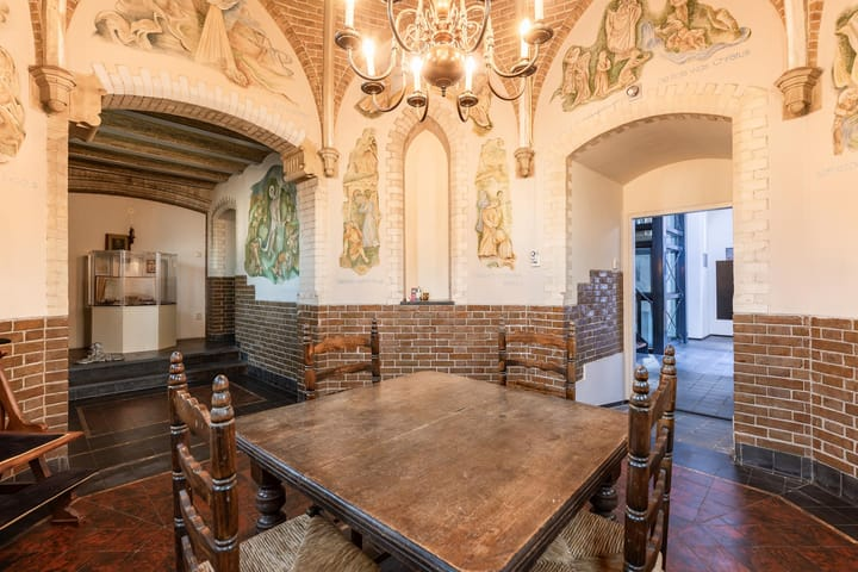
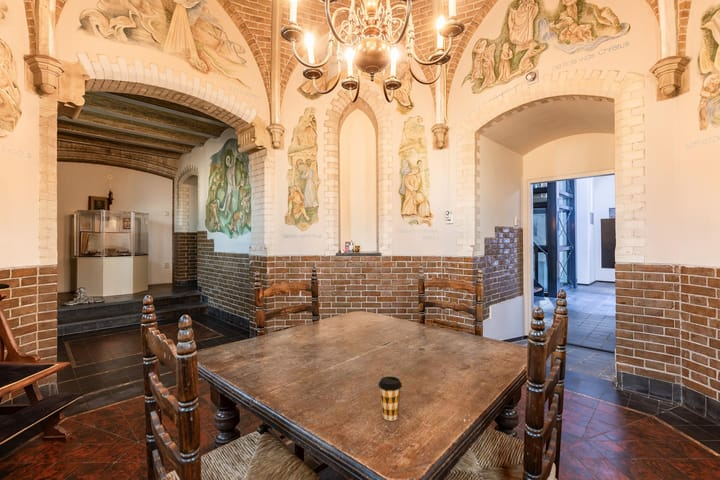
+ coffee cup [378,376,403,422]
